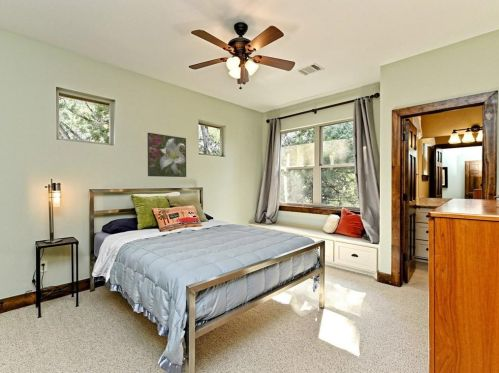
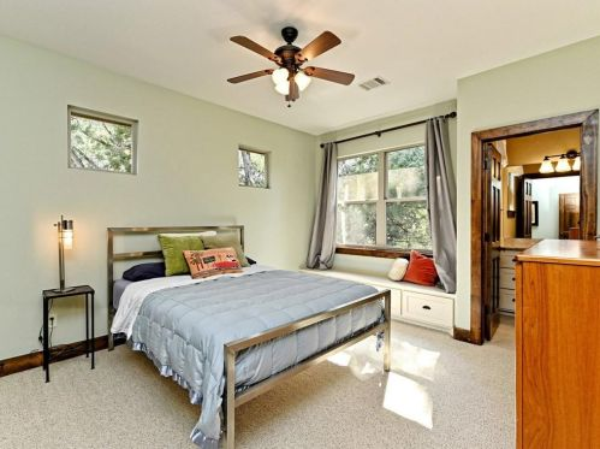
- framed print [147,132,187,178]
